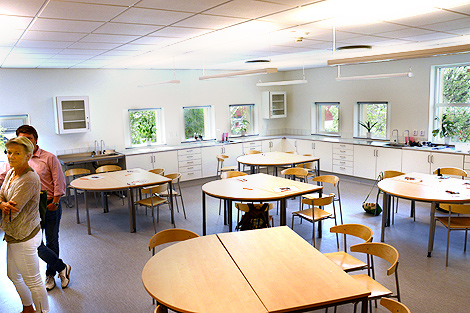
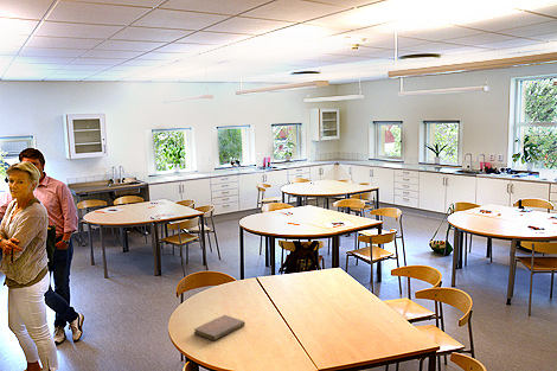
+ notebook [193,314,247,341]
